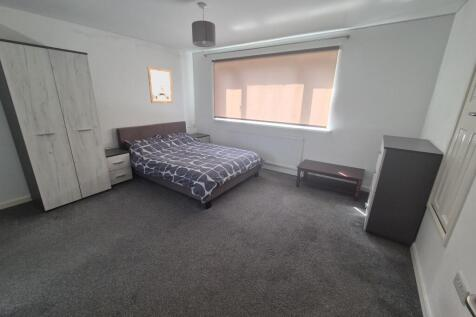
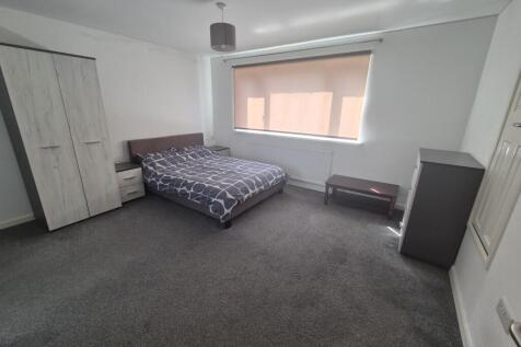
- wall art [147,66,174,104]
